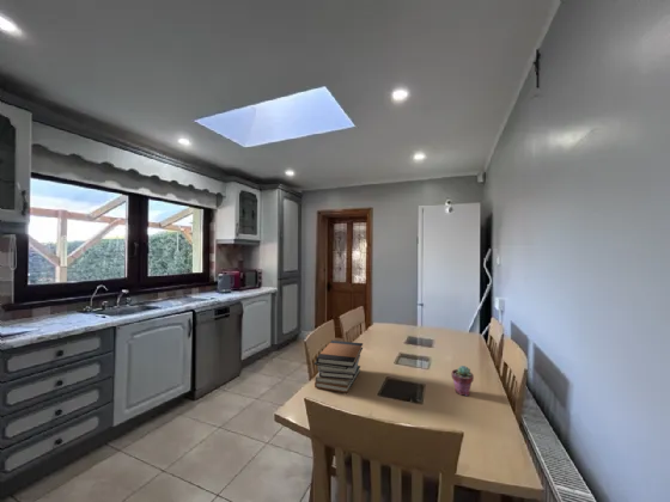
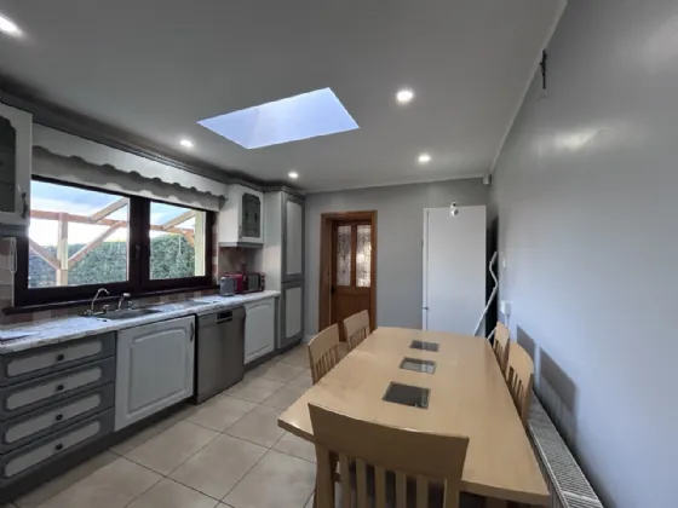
- book stack [313,339,364,394]
- potted succulent [450,365,475,397]
